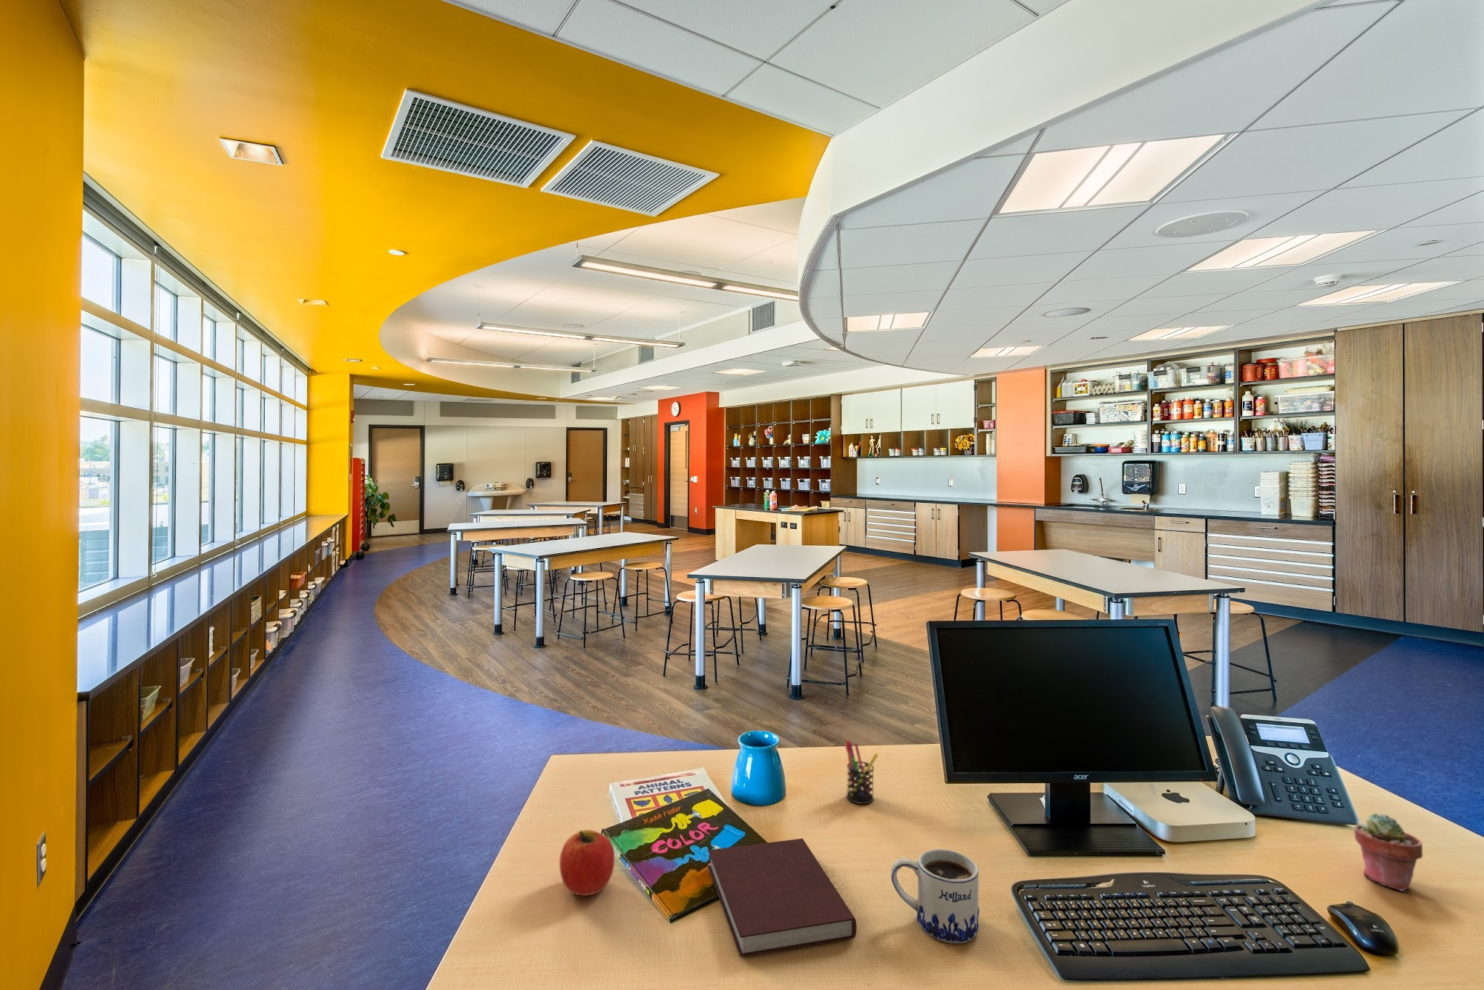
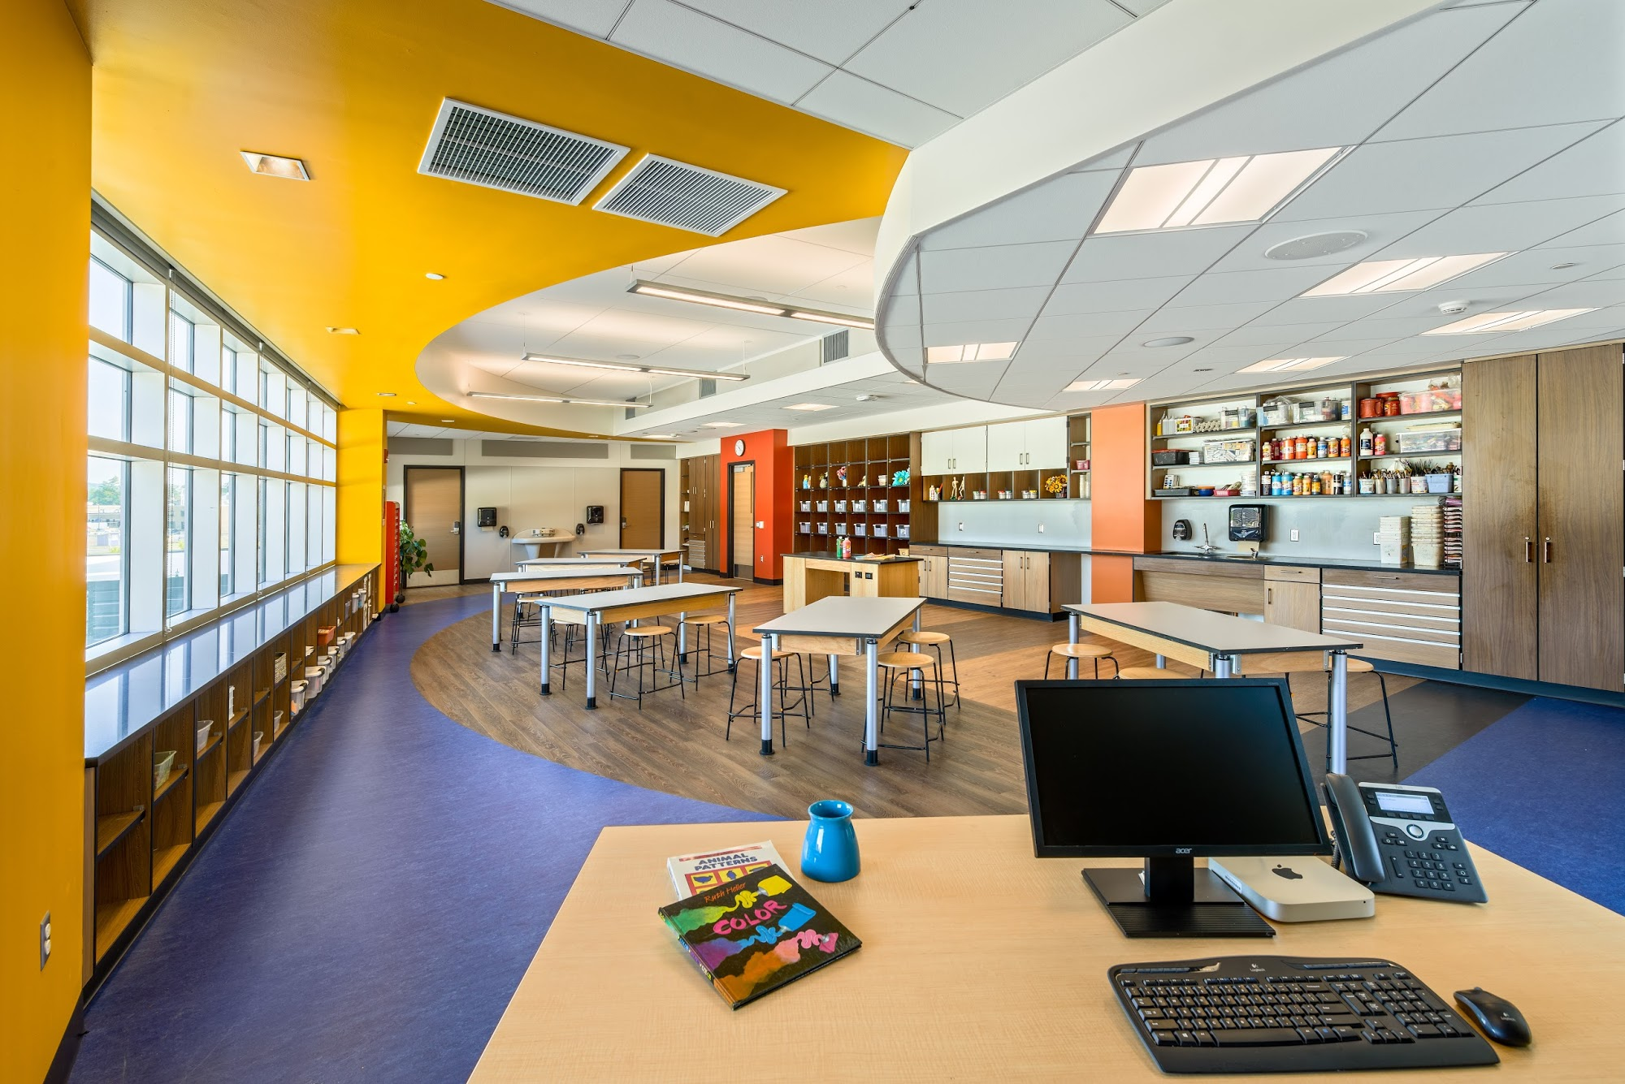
- pen holder [845,740,880,804]
- apple [559,829,615,896]
- potted succulent [1354,812,1423,892]
- notebook [707,838,857,957]
- mug [891,849,980,944]
